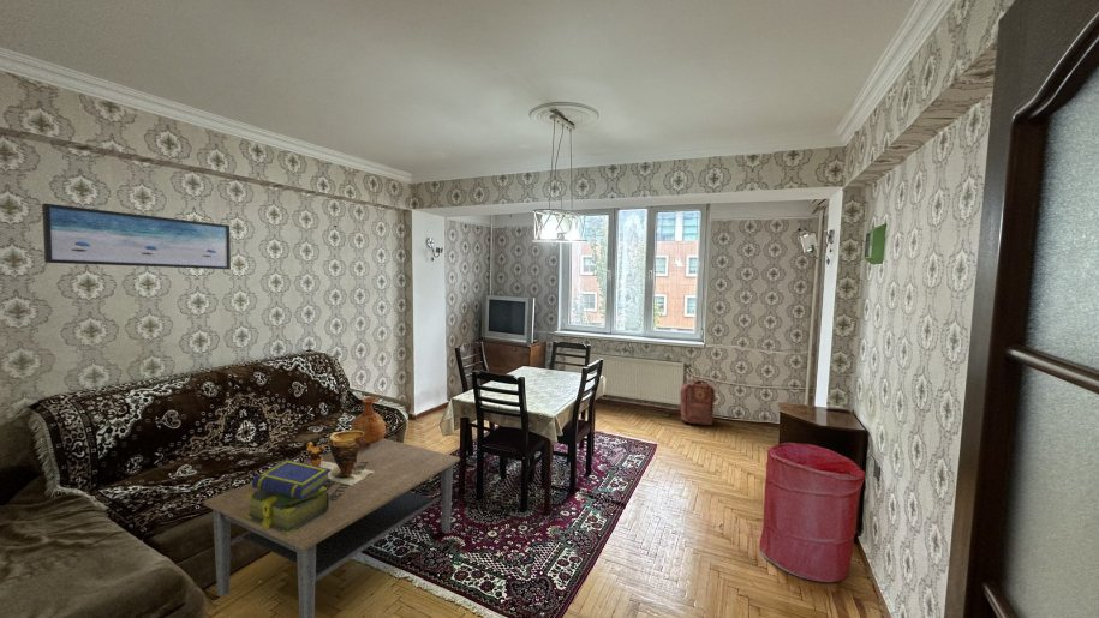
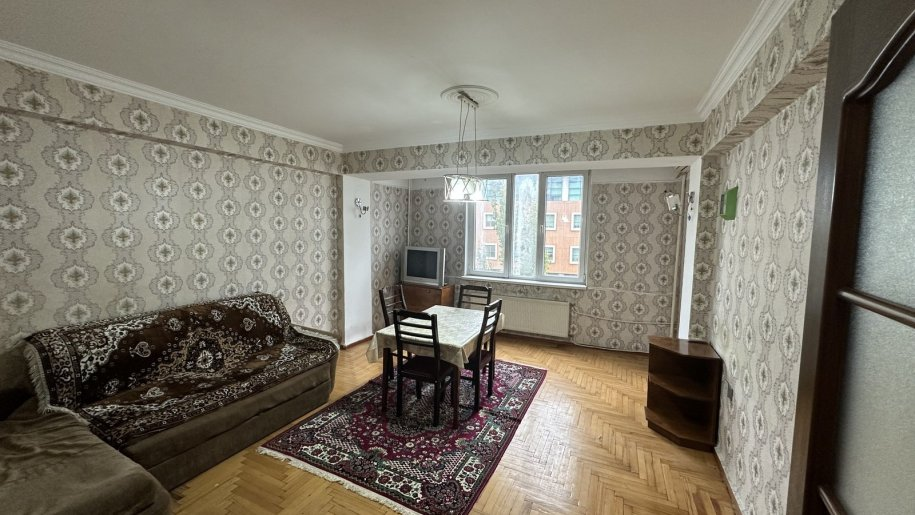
- coffee table [203,437,461,618]
- clay pot [305,430,375,485]
- wall art [41,203,232,270]
- backpack [679,379,716,426]
- vase [348,396,389,445]
- stack of books [246,458,332,534]
- laundry hamper [758,442,866,583]
